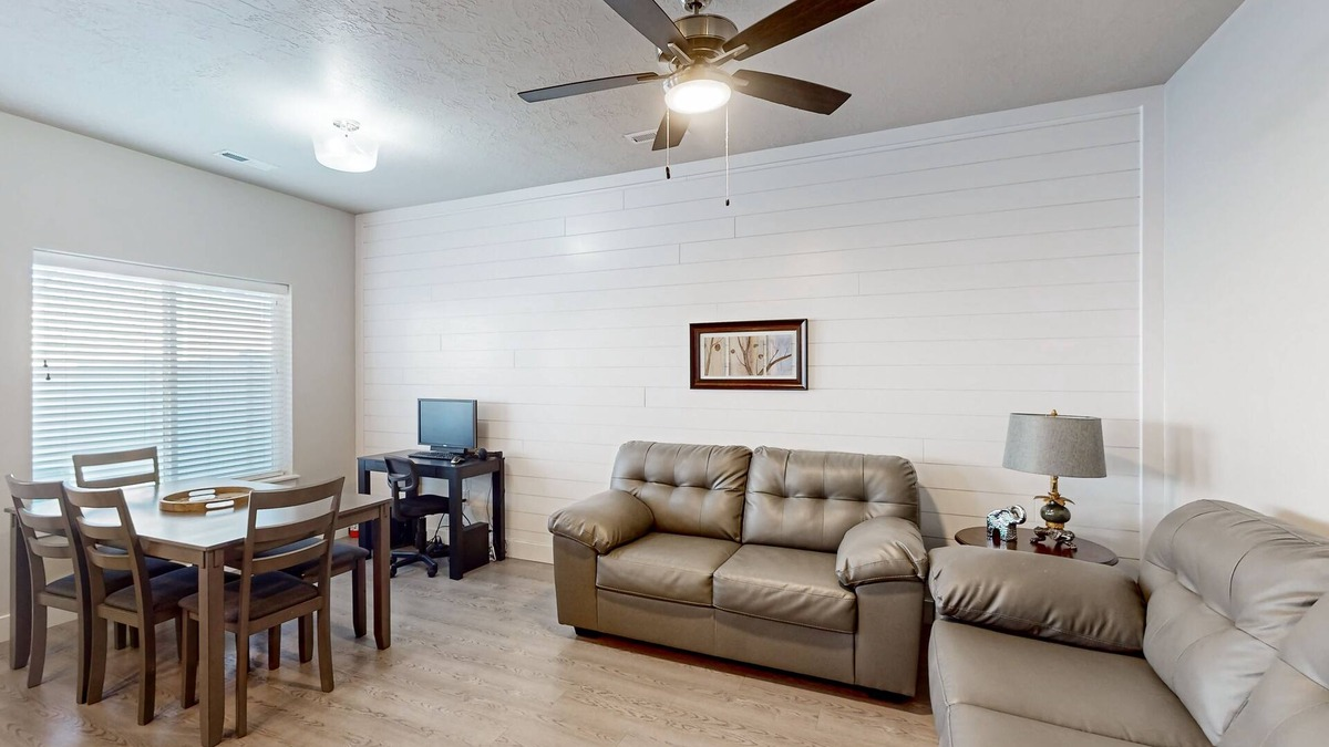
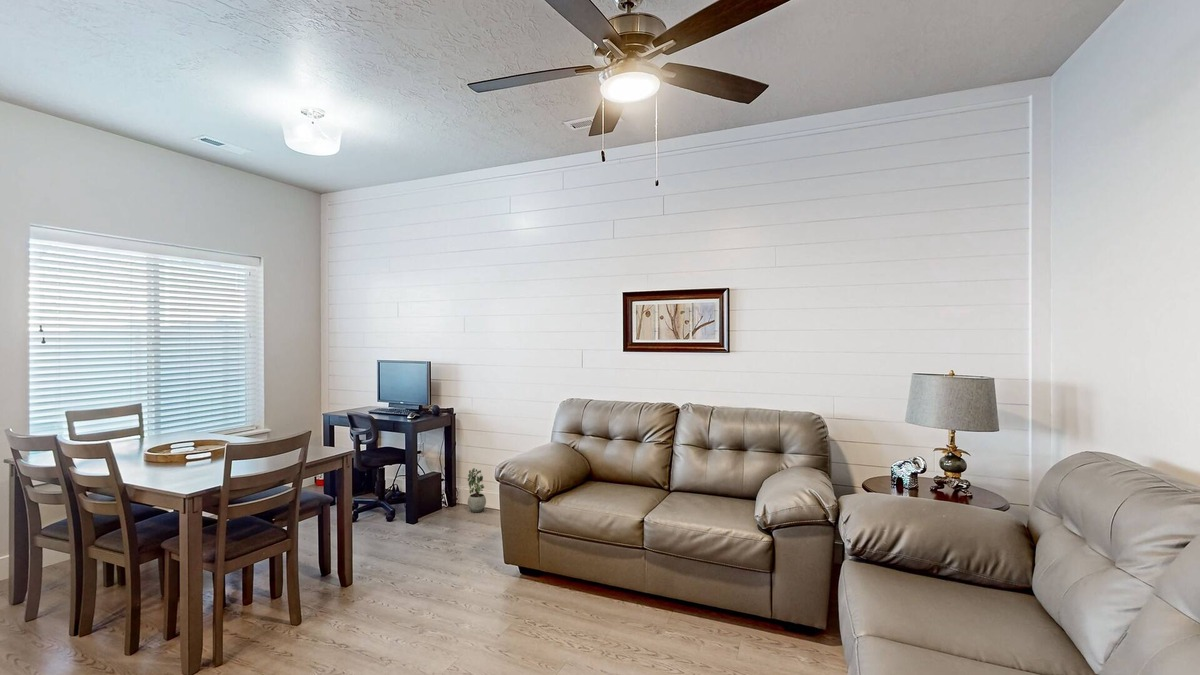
+ potted plant [467,467,487,513]
